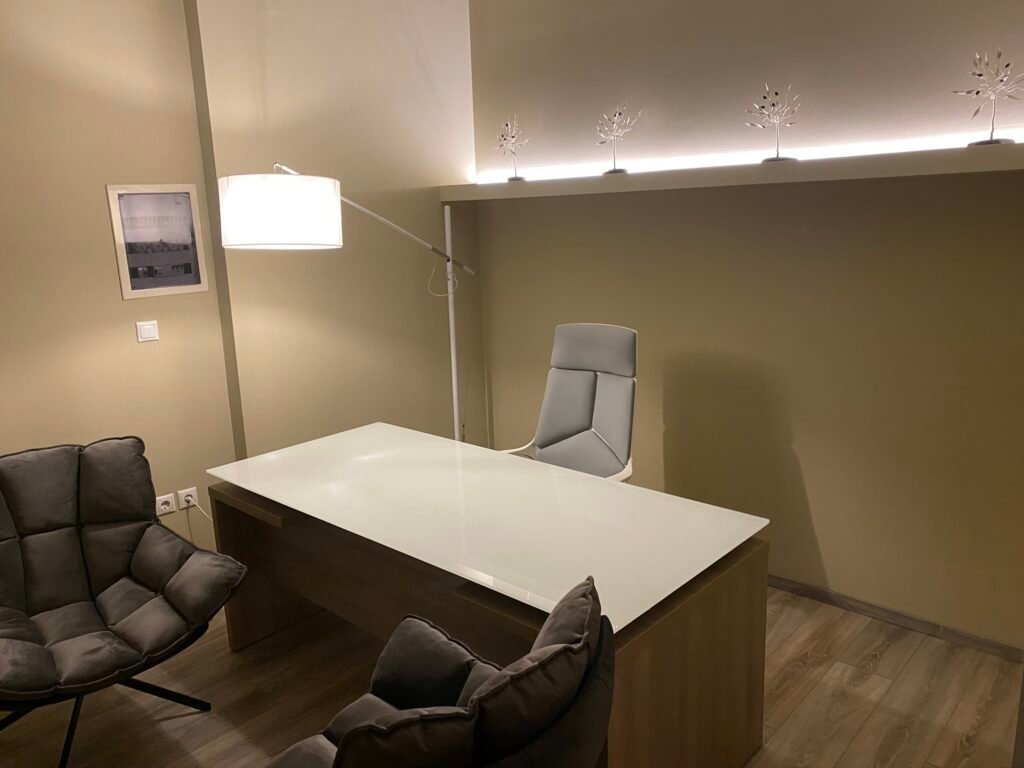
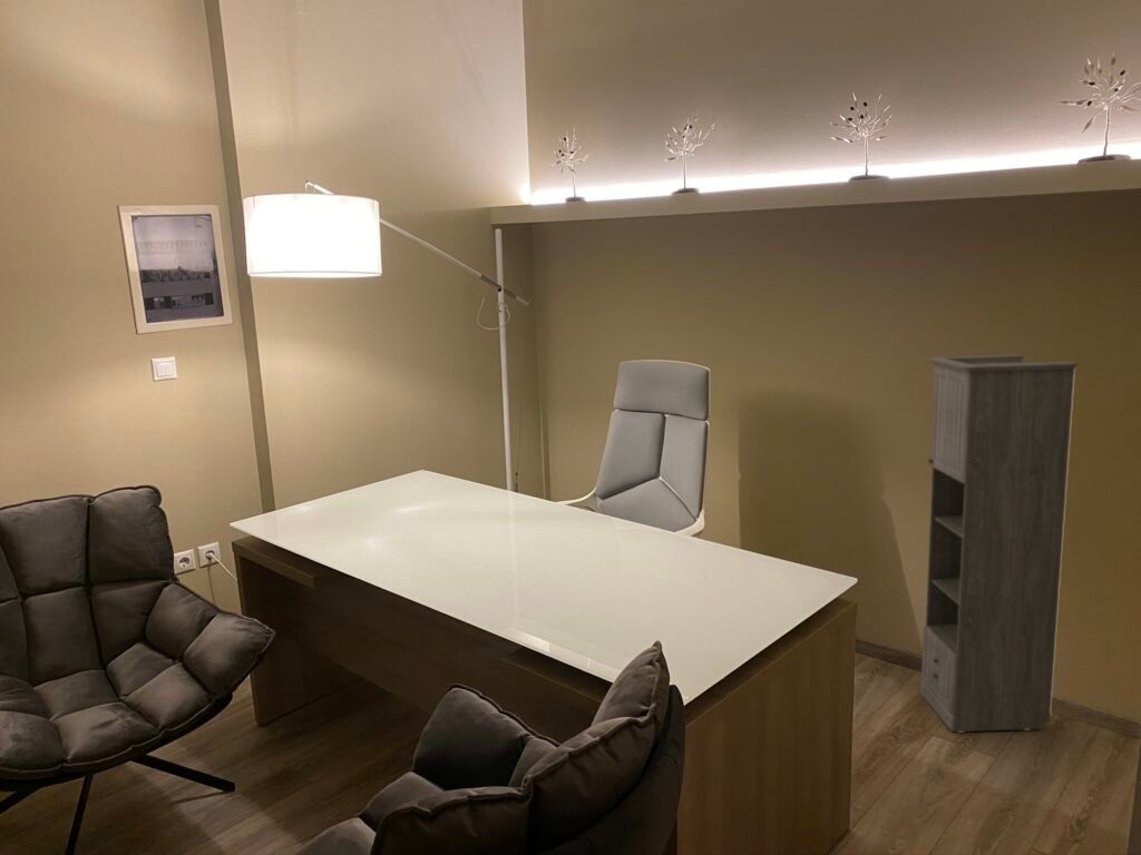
+ storage cabinet [919,354,1079,734]
